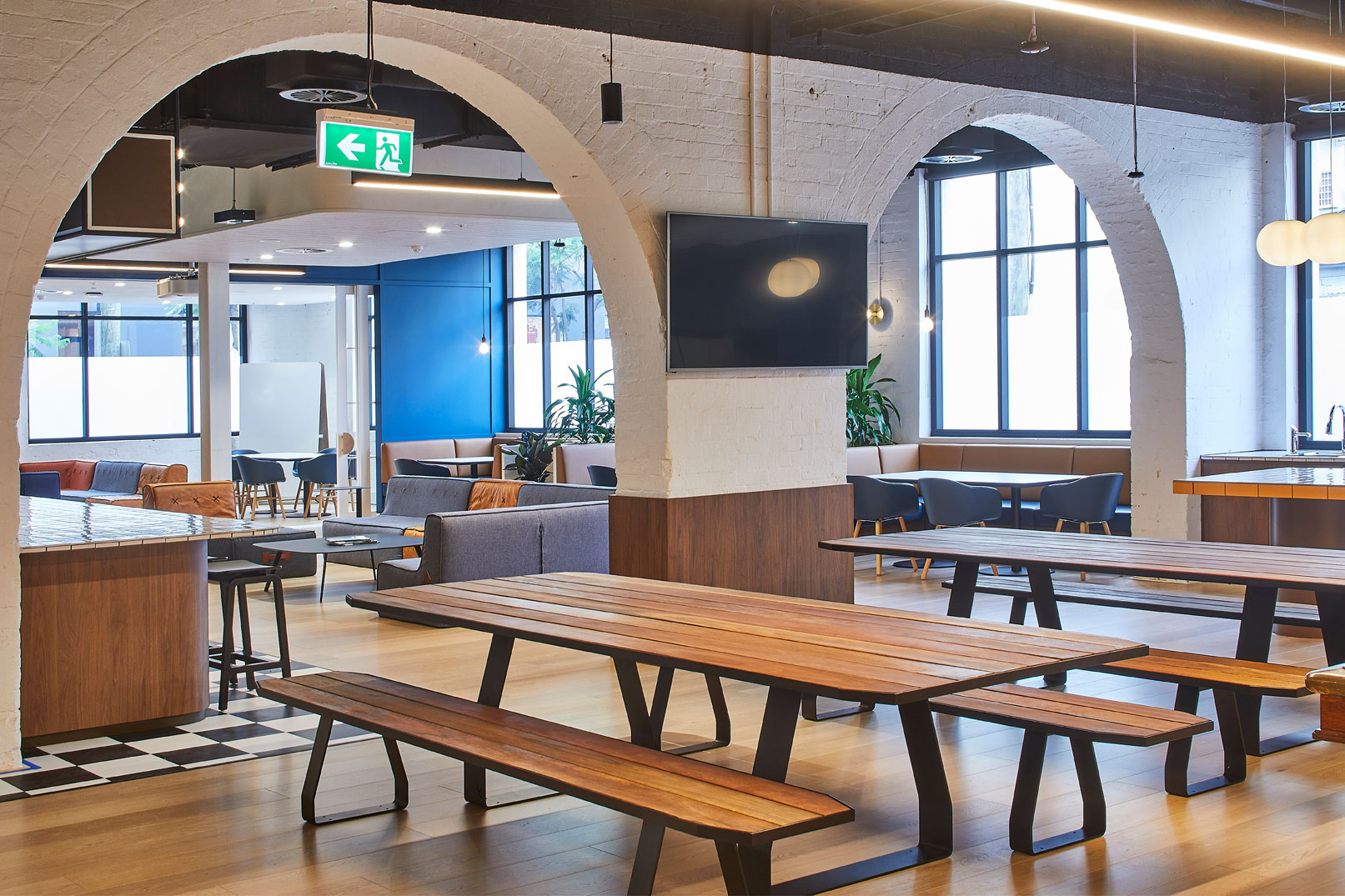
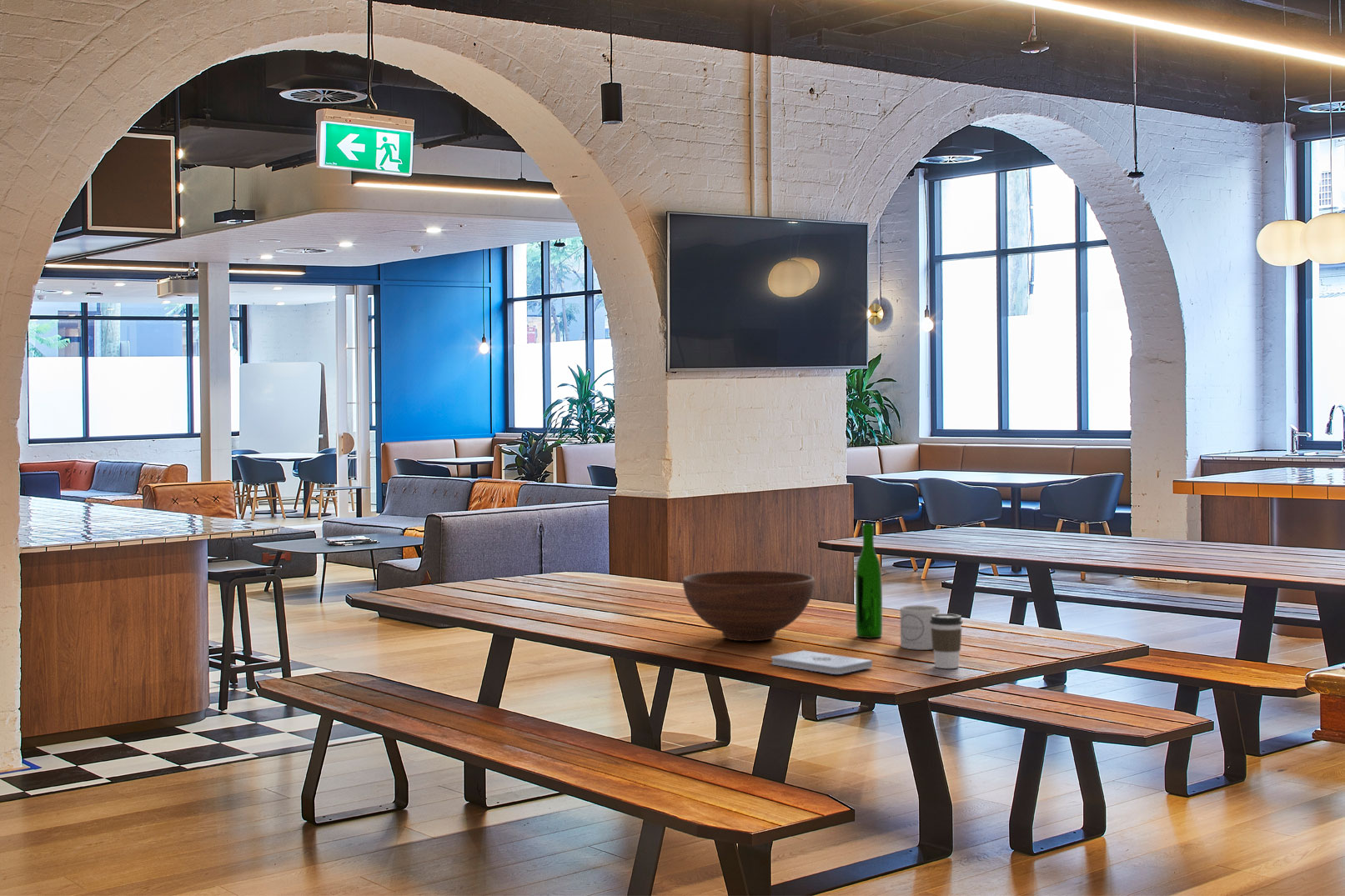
+ fruit bowl [682,570,816,642]
+ notepad [770,649,873,675]
+ wine bottle [855,523,883,639]
+ coffee cup [930,613,964,669]
+ mug [900,604,943,651]
